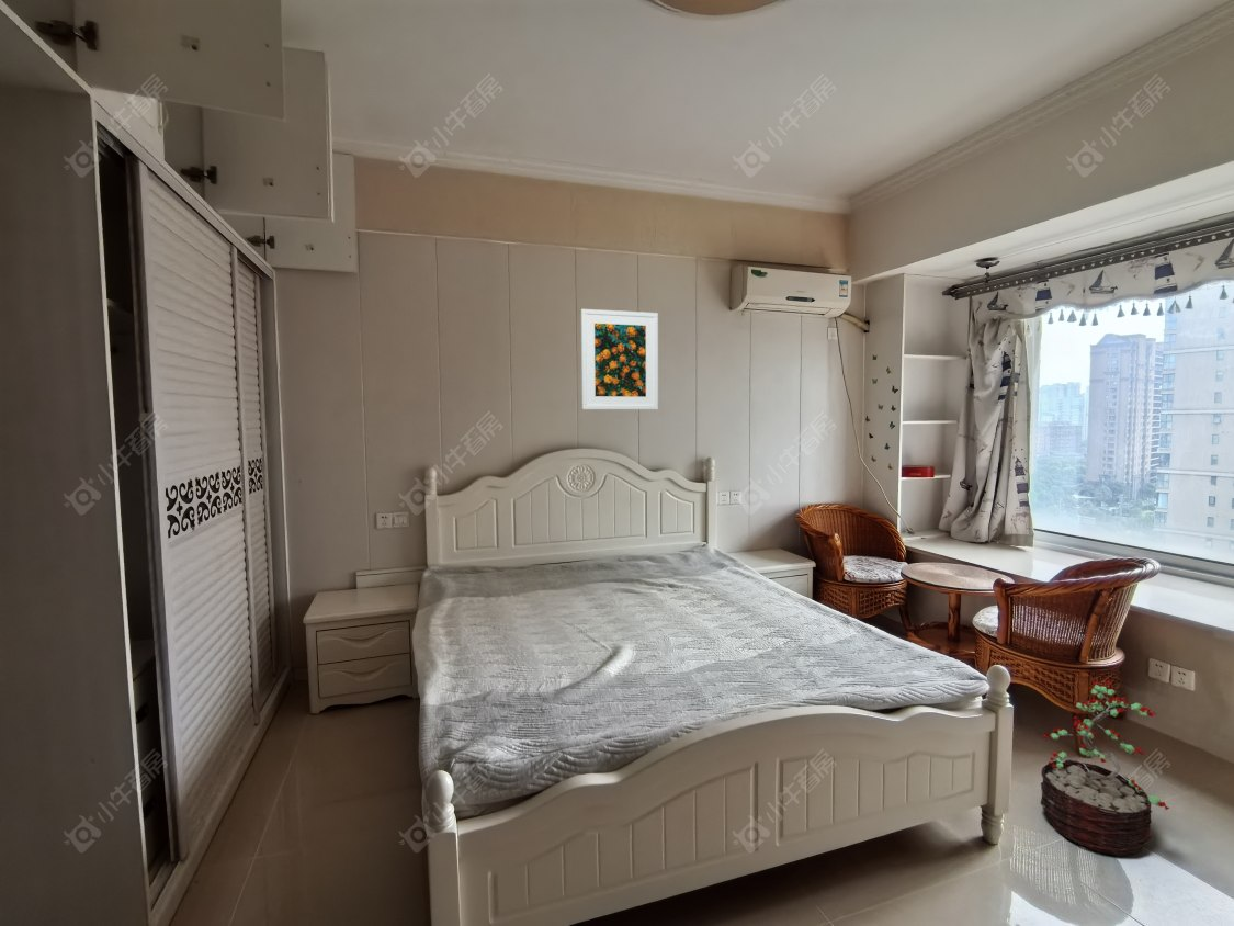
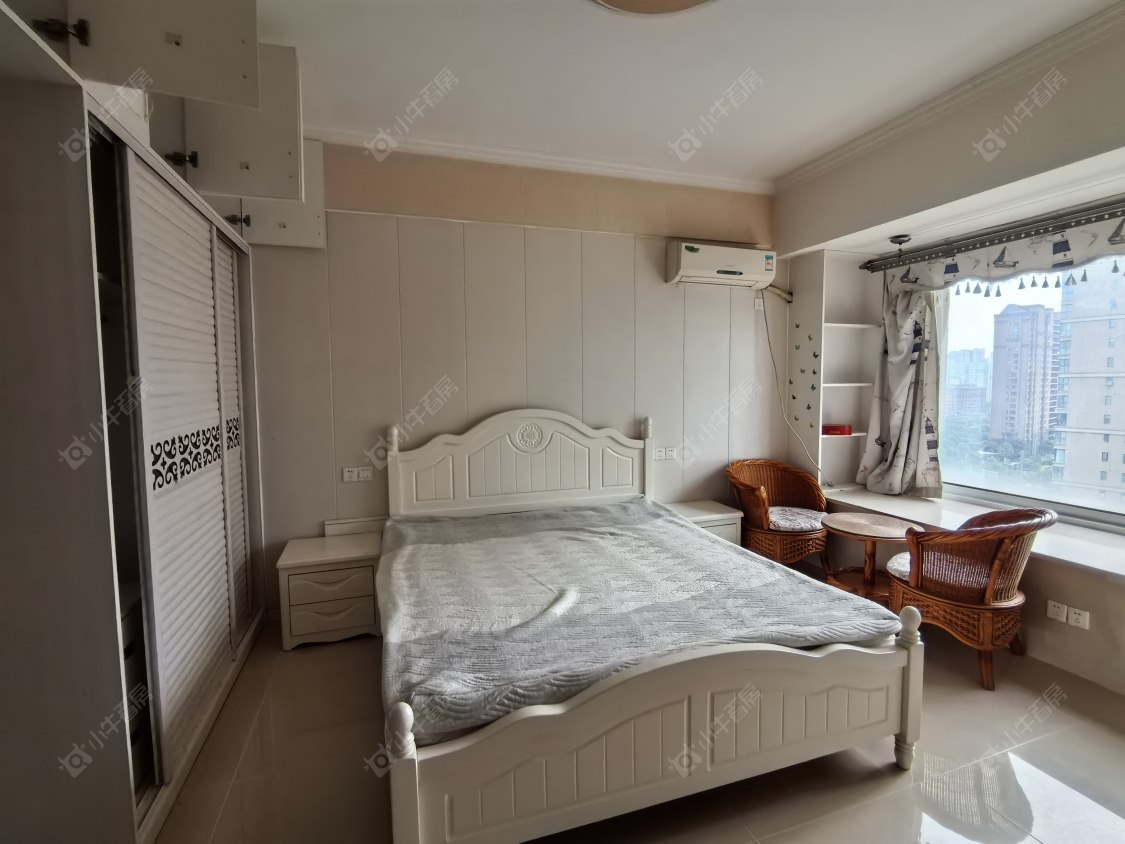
- decorative plant [1040,680,1170,857]
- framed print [580,308,659,410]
